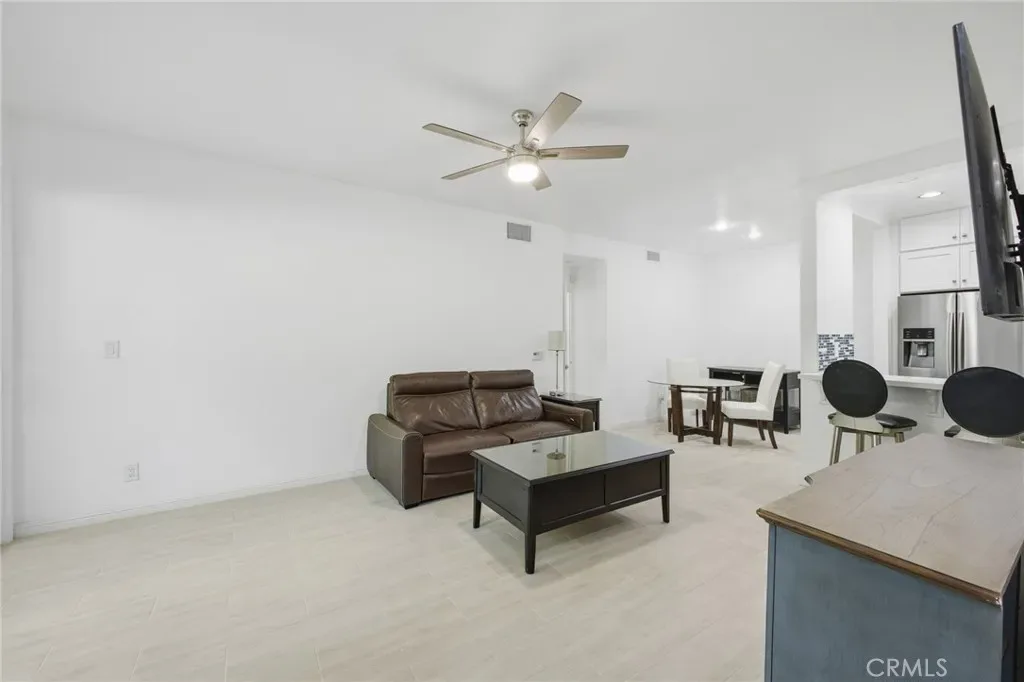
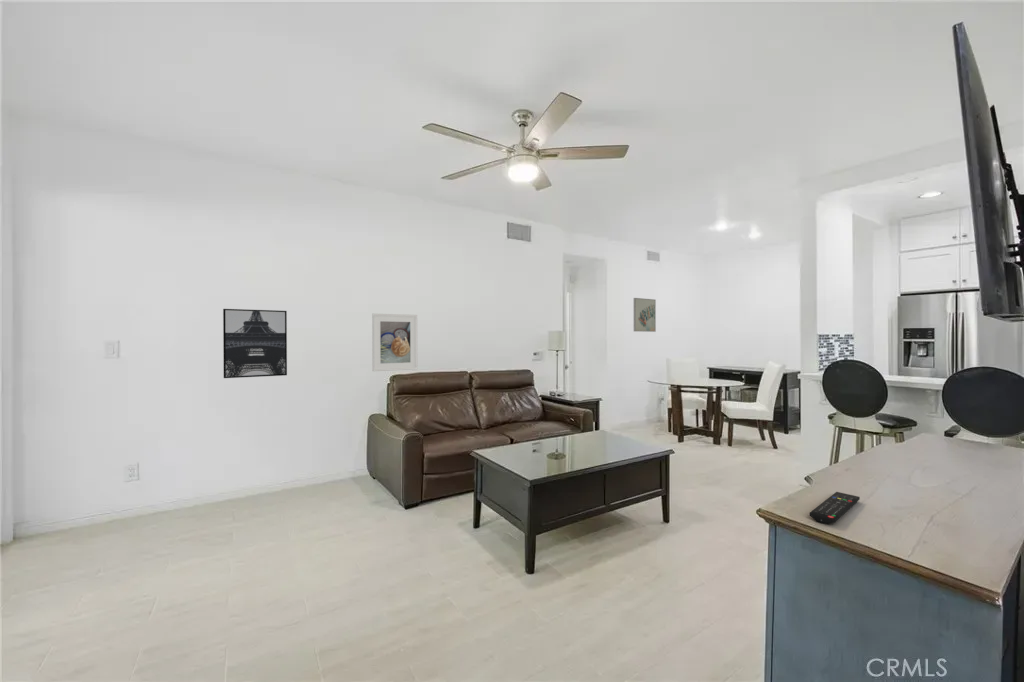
+ remote control [809,491,861,524]
+ wall art [222,308,288,379]
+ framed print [371,312,418,372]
+ wall art [633,297,657,333]
